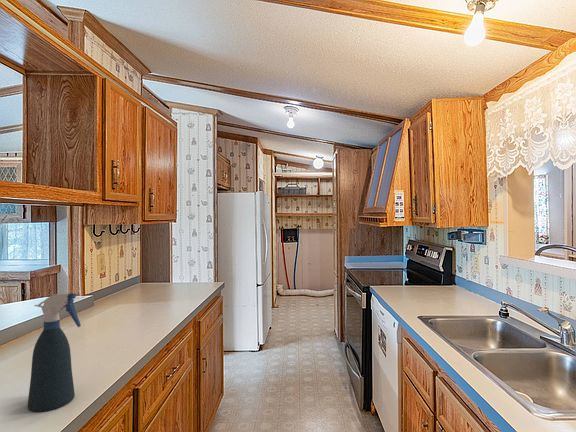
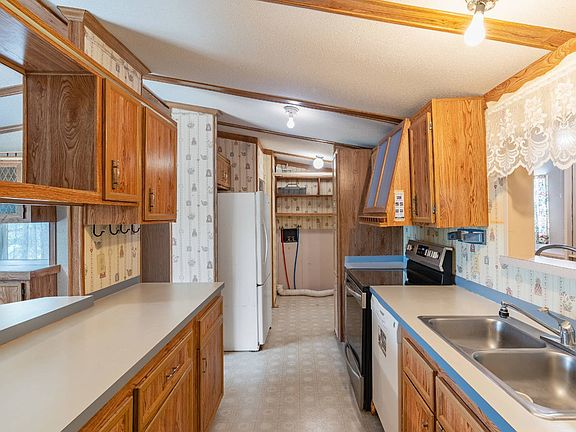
- spray bottle [27,292,82,413]
